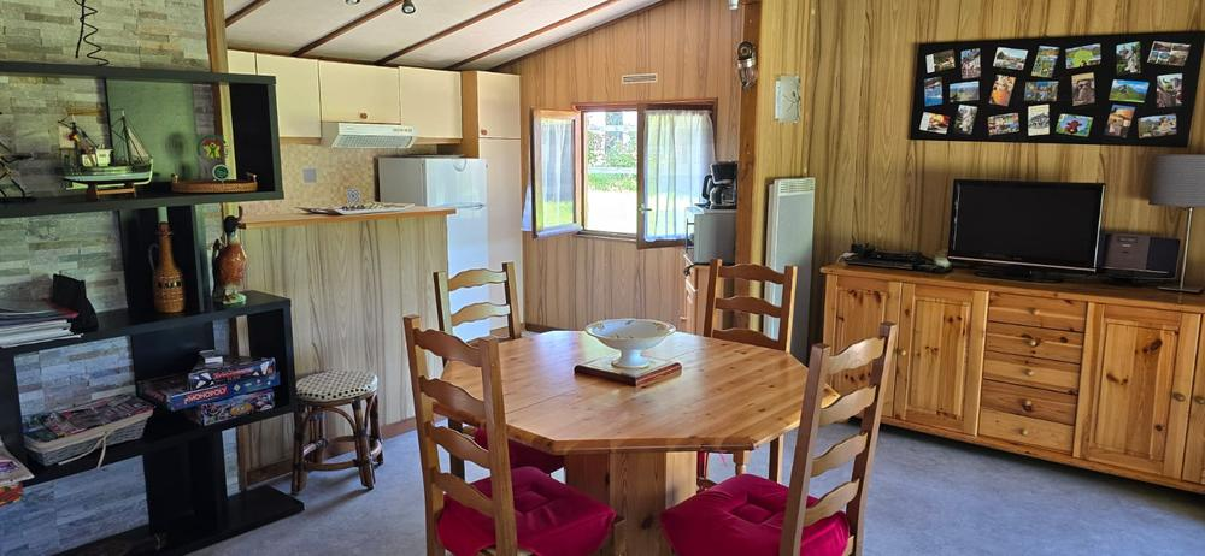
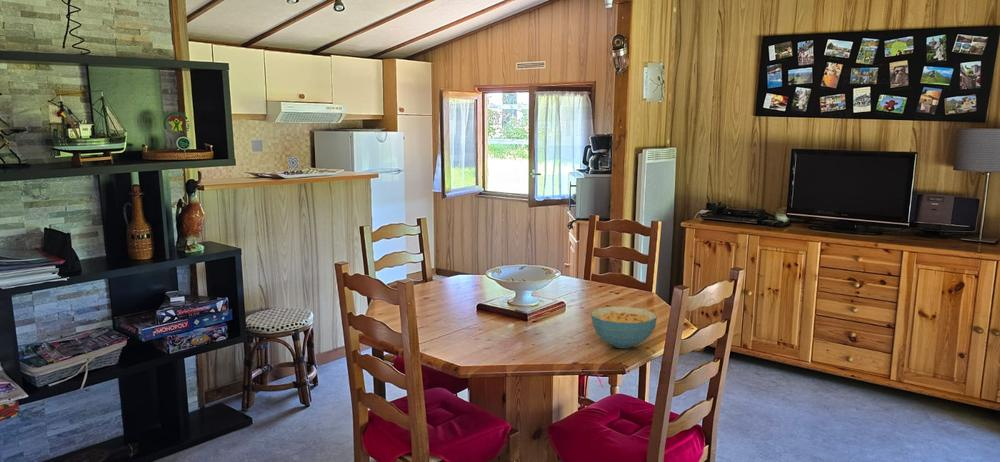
+ cereal bowl [590,306,658,349]
